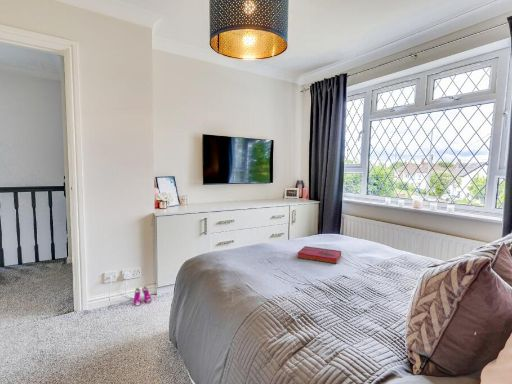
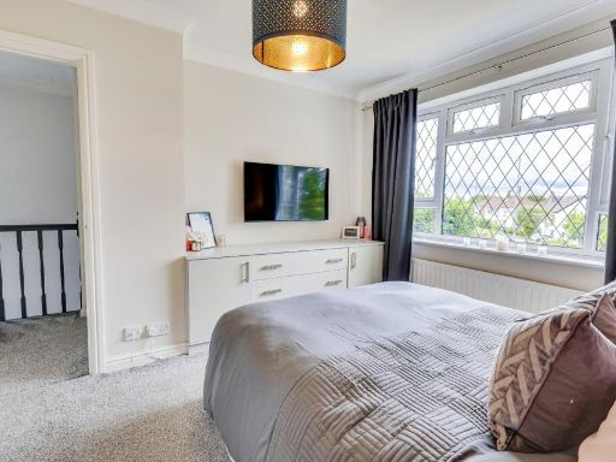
- hardback book [296,245,342,264]
- shoe [133,285,152,307]
